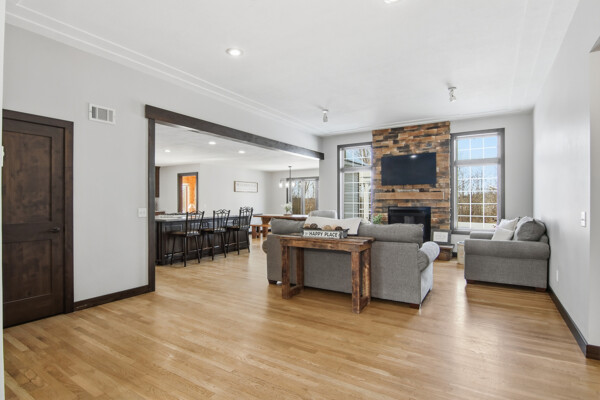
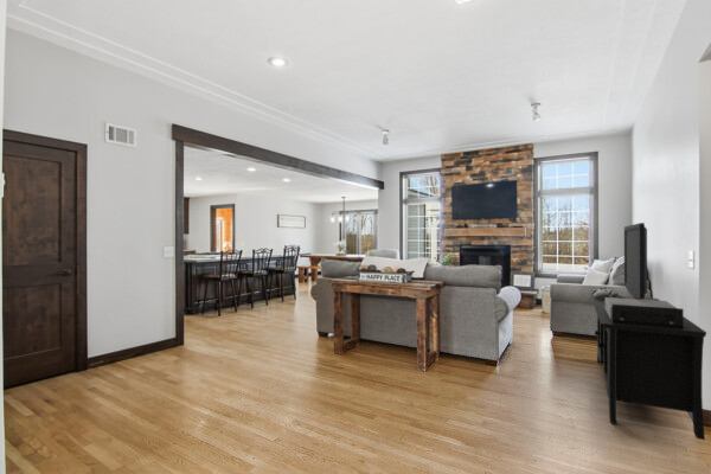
+ media console [589,222,707,441]
